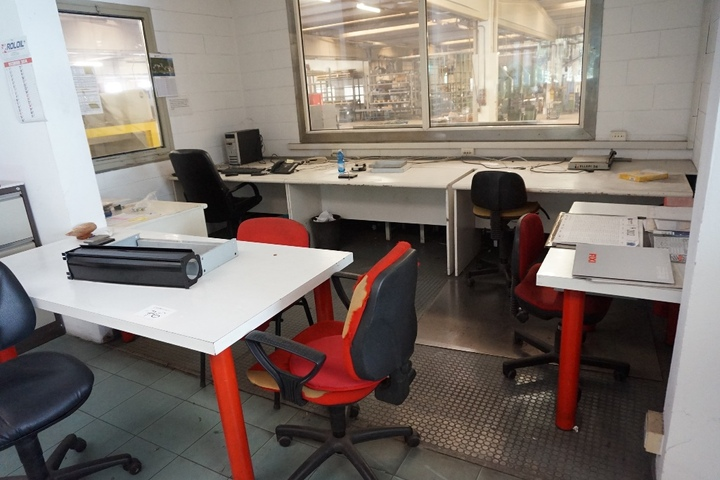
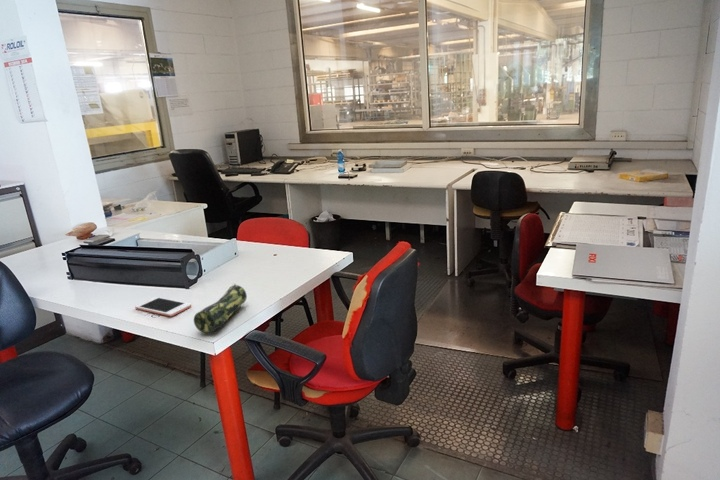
+ pencil case [193,283,248,334]
+ cell phone [134,296,192,317]
